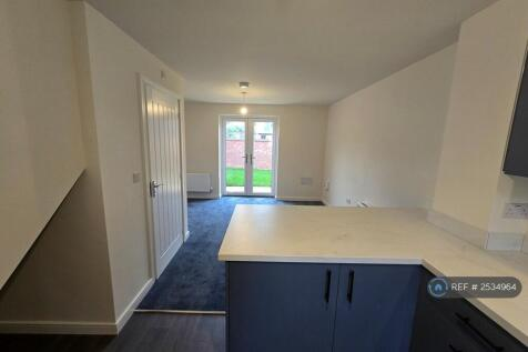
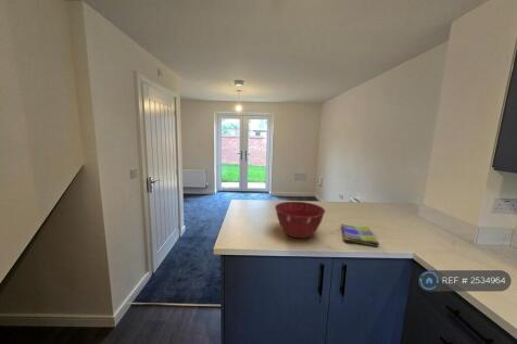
+ dish towel [340,222,380,246]
+ mixing bowl [274,201,326,239]
